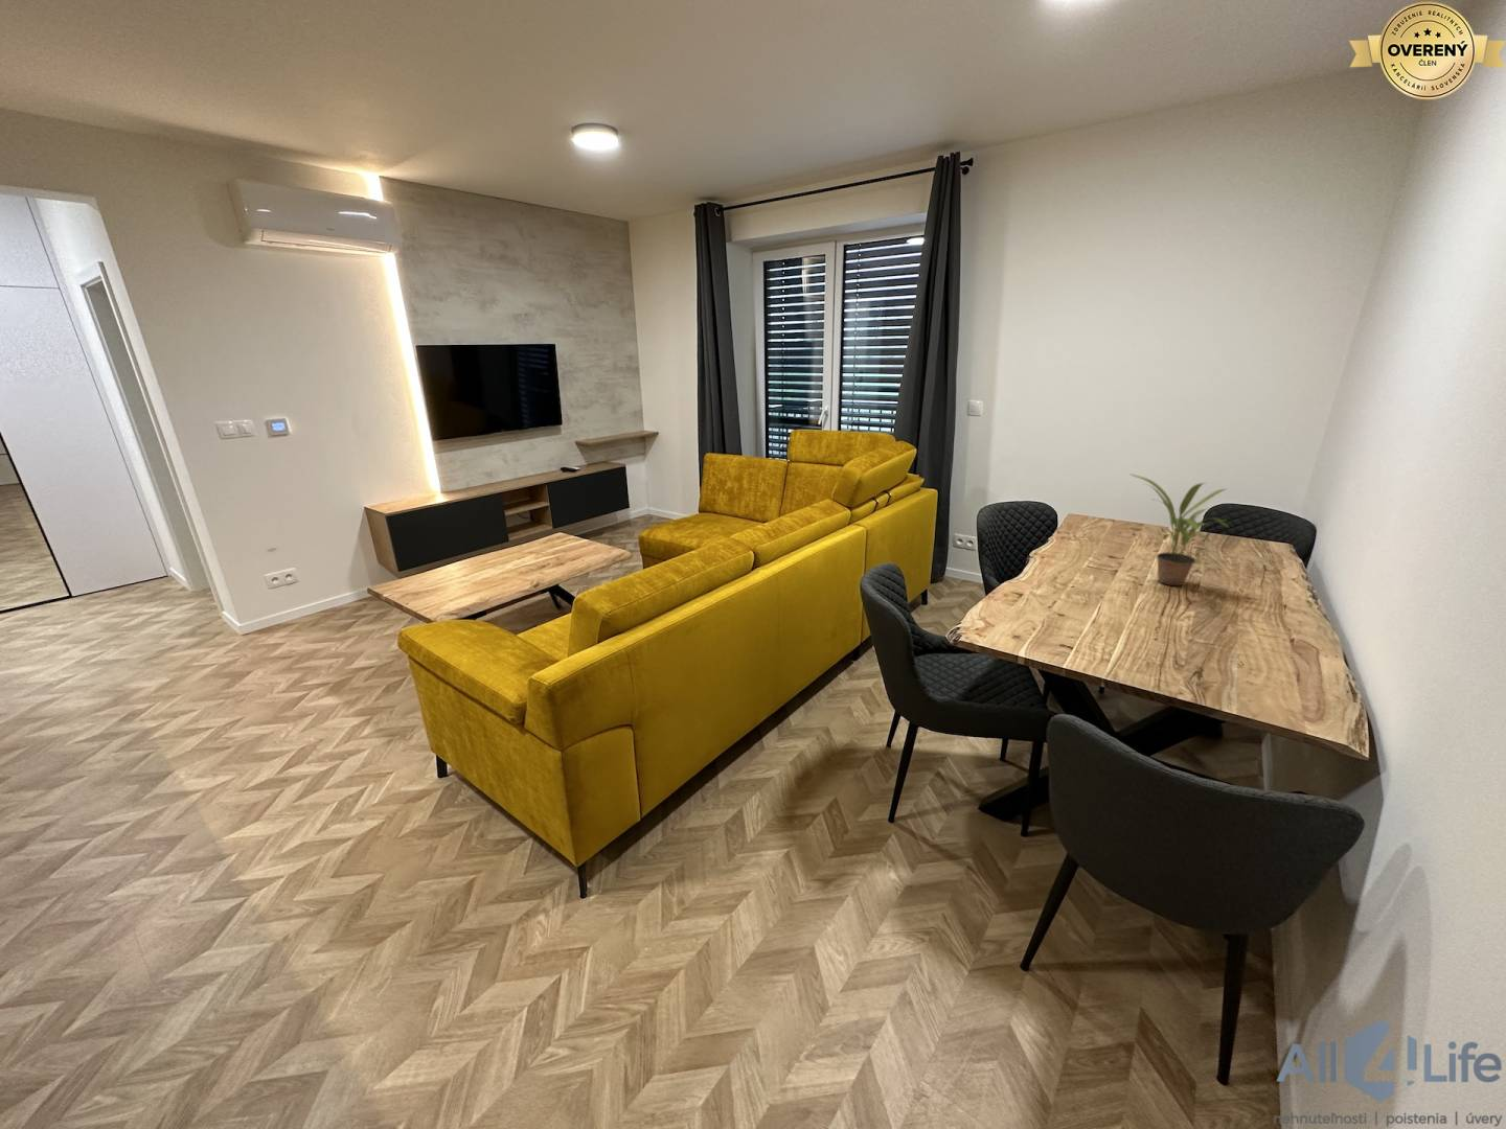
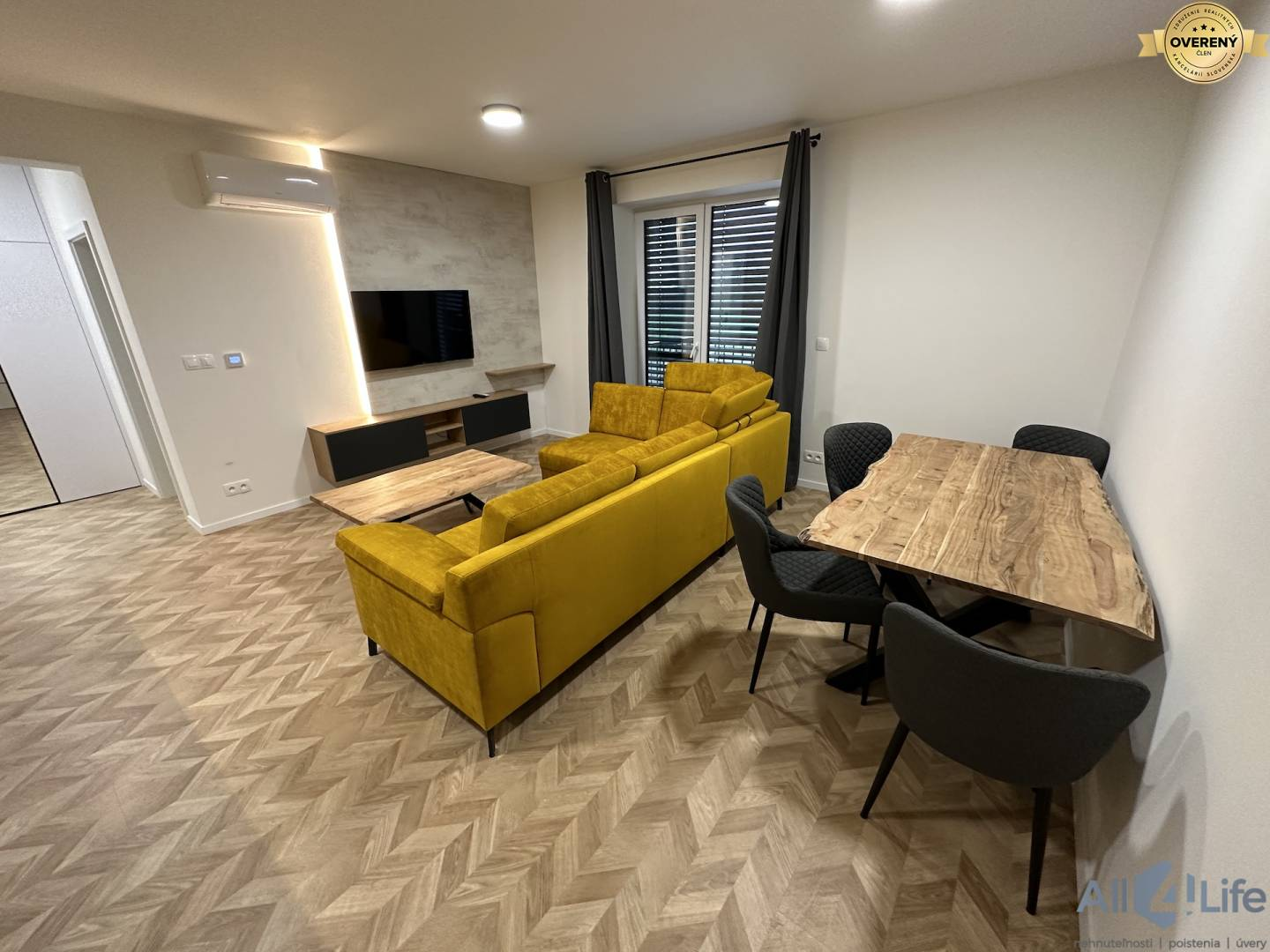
- potted plant [1129,472,1234,587]
